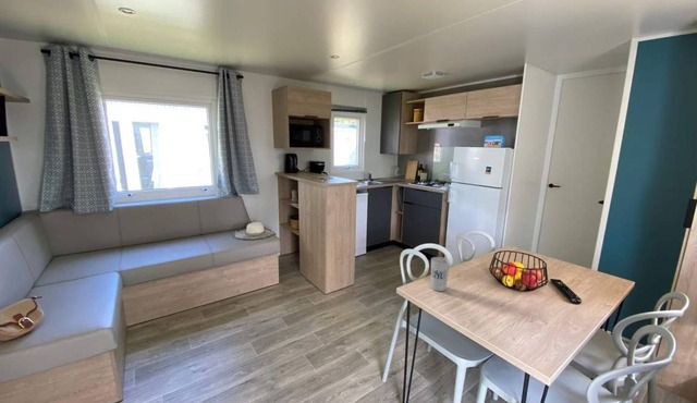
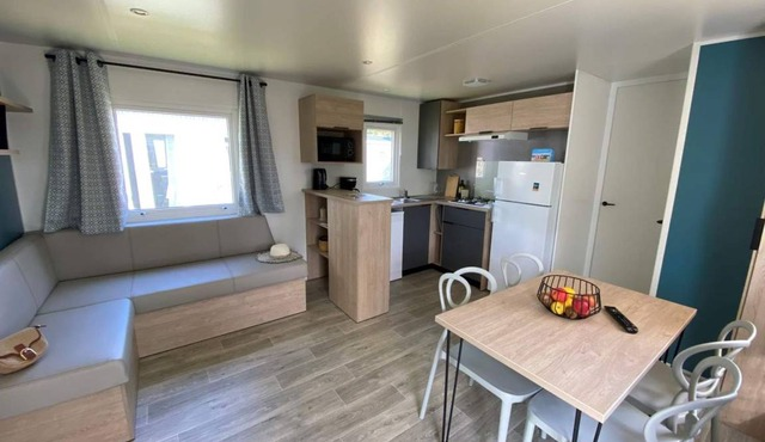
- cup [430,256,451,292]
